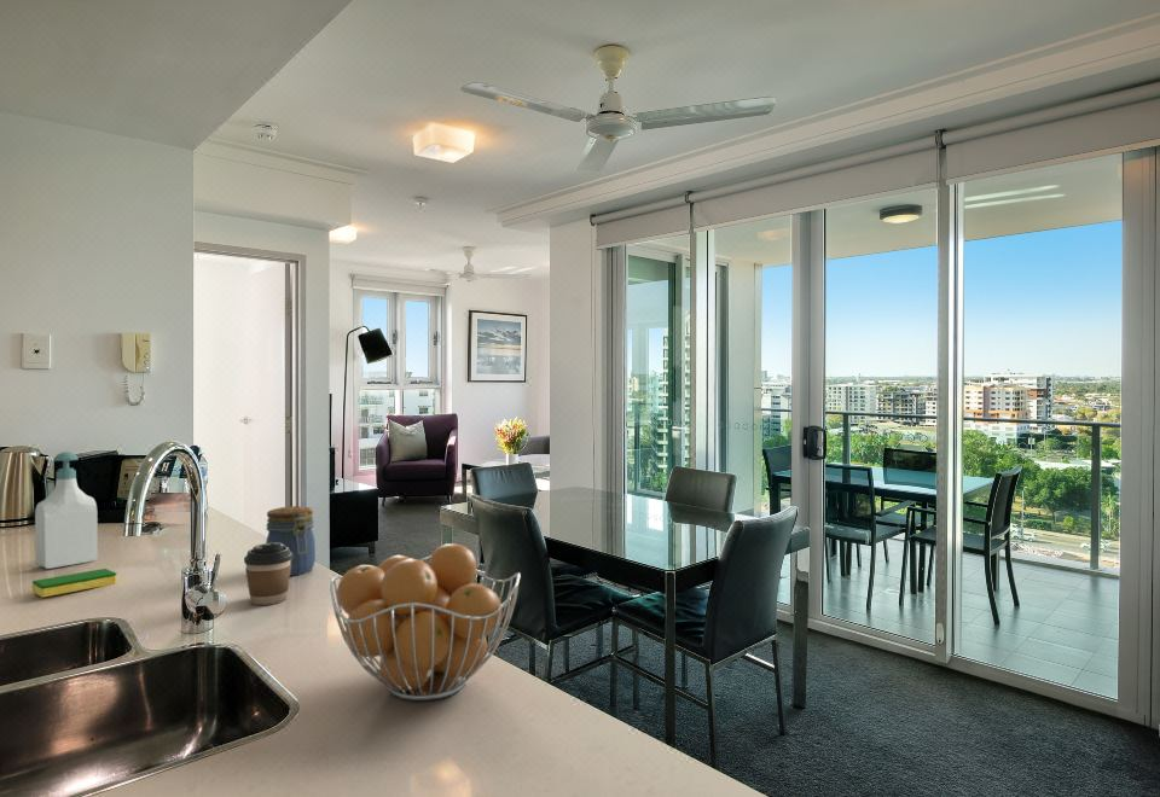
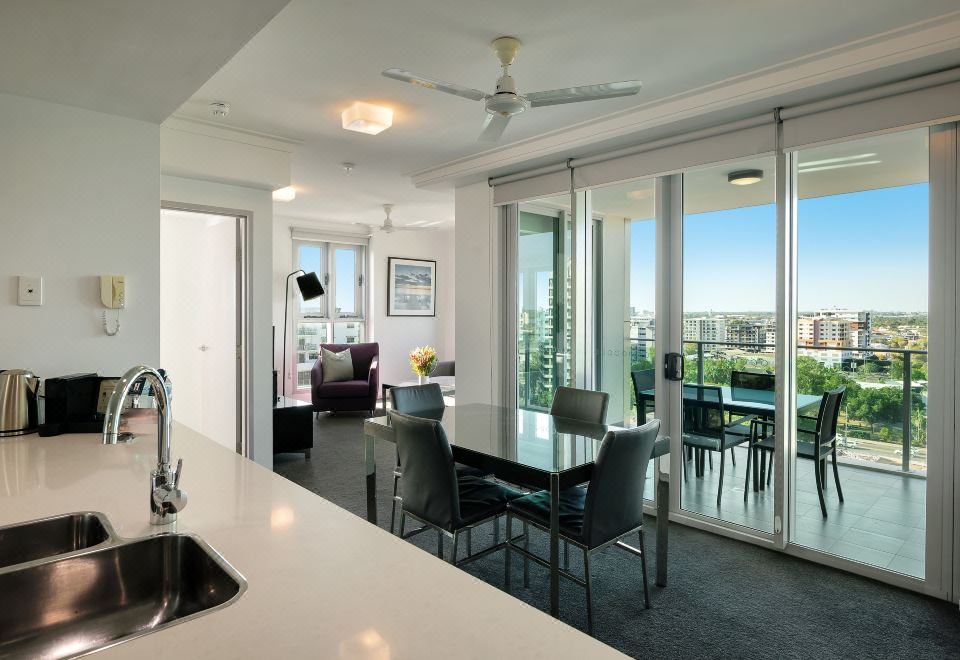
- dish sponge [31,568,118,598]
- coffee cup [243,542,292,606]
- soap bottle [34,450,99,570]
- jar [265,505,317,577]
- fruit basket [329,542,522,702]
